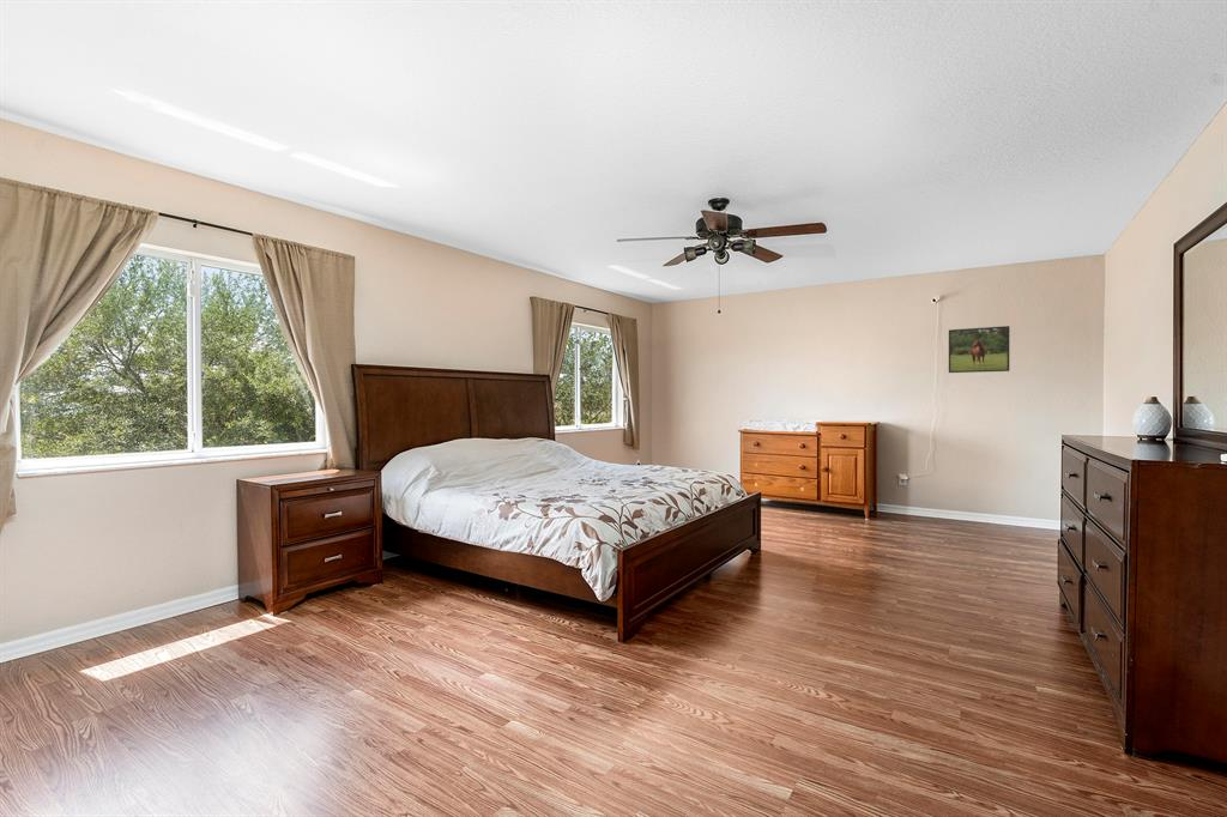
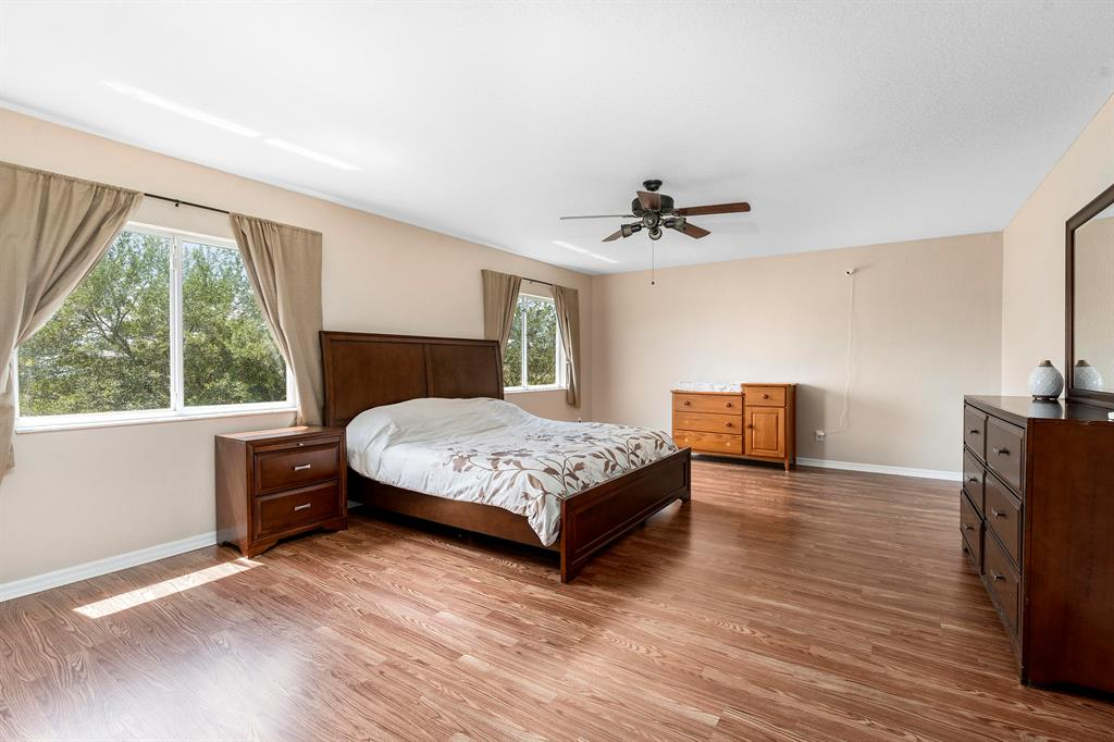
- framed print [948,325,1011,374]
